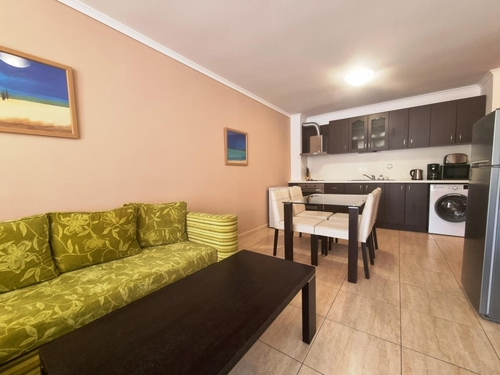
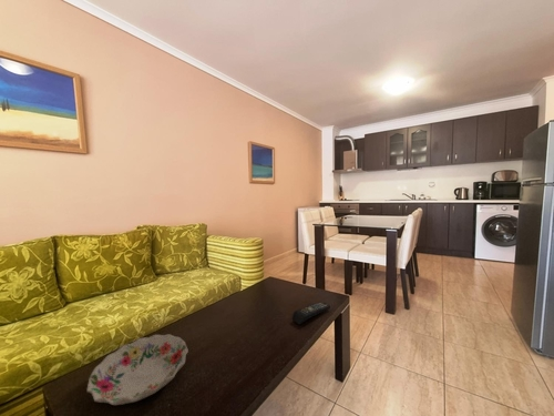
+ remote control [291,301,331,325]
+ decorative bowl [85,333,189,406]
